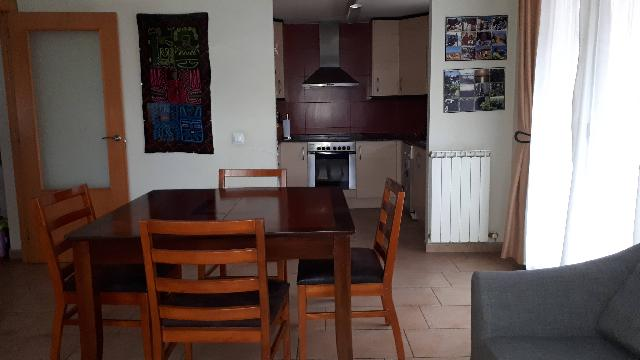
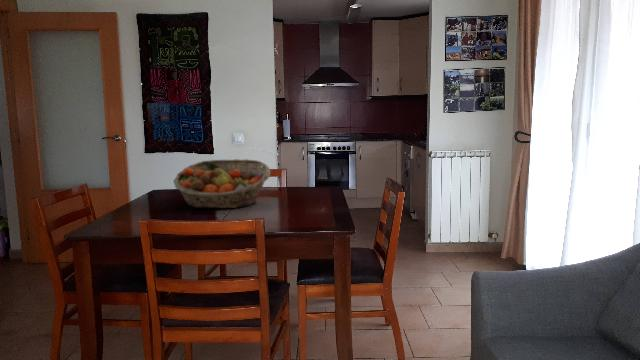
+ fruit basket [172,158,271,209]
